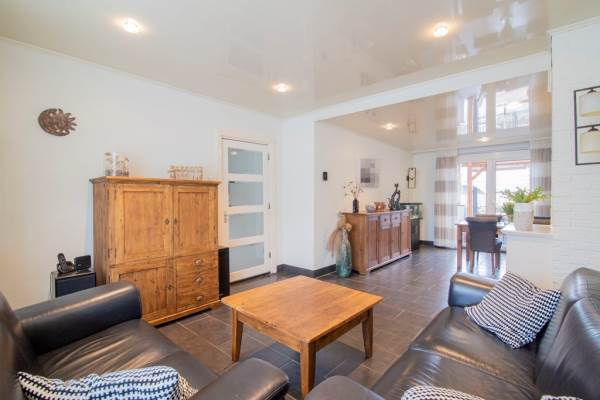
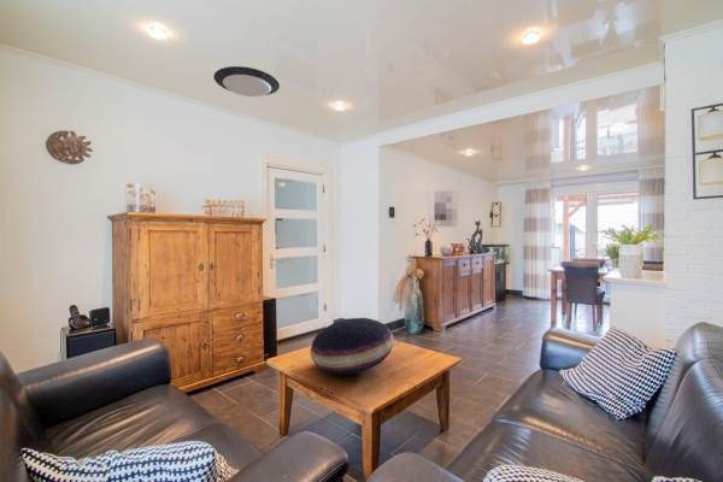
+ ceiling light [212,65,281,98]
+ cushion [310,317,395,376]
